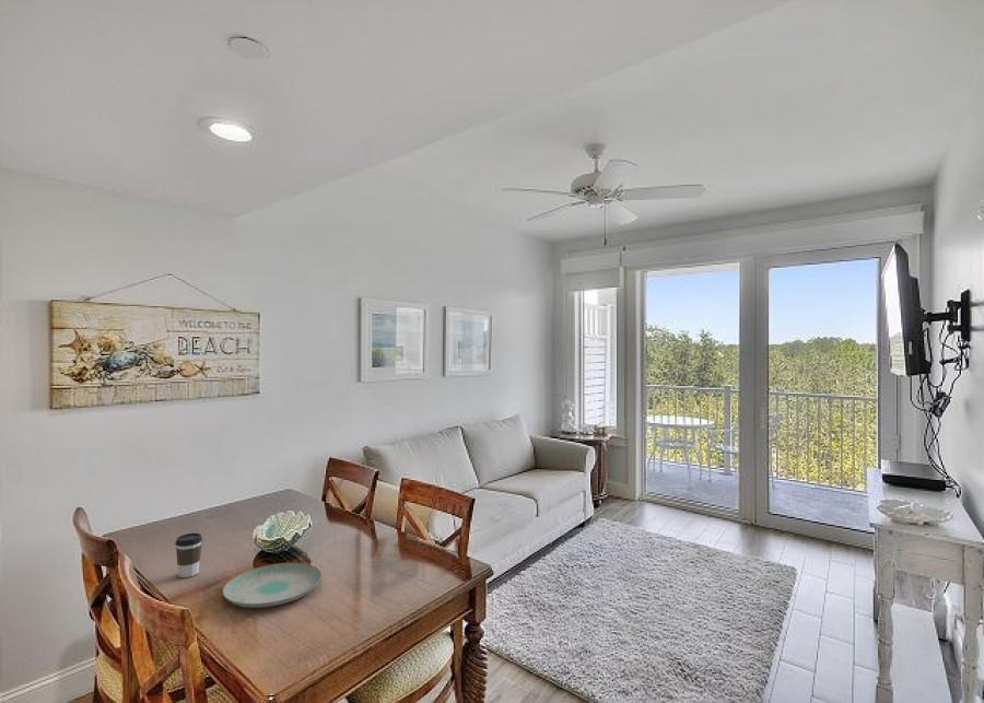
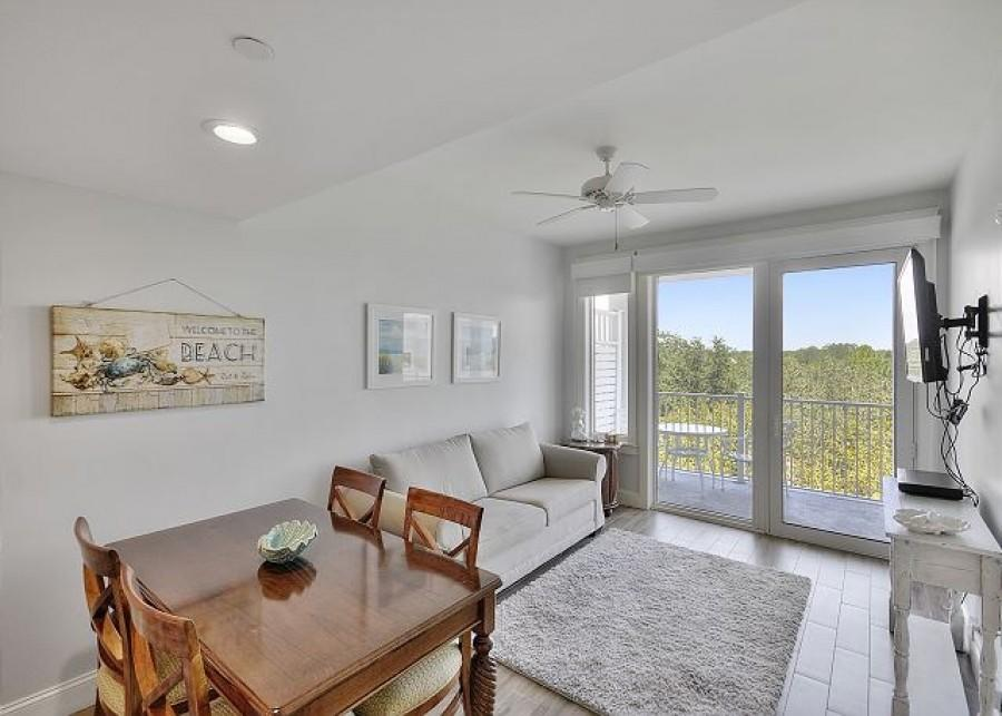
- coffee cup [175,532,203,578]
- plate [221,562,323,609]
